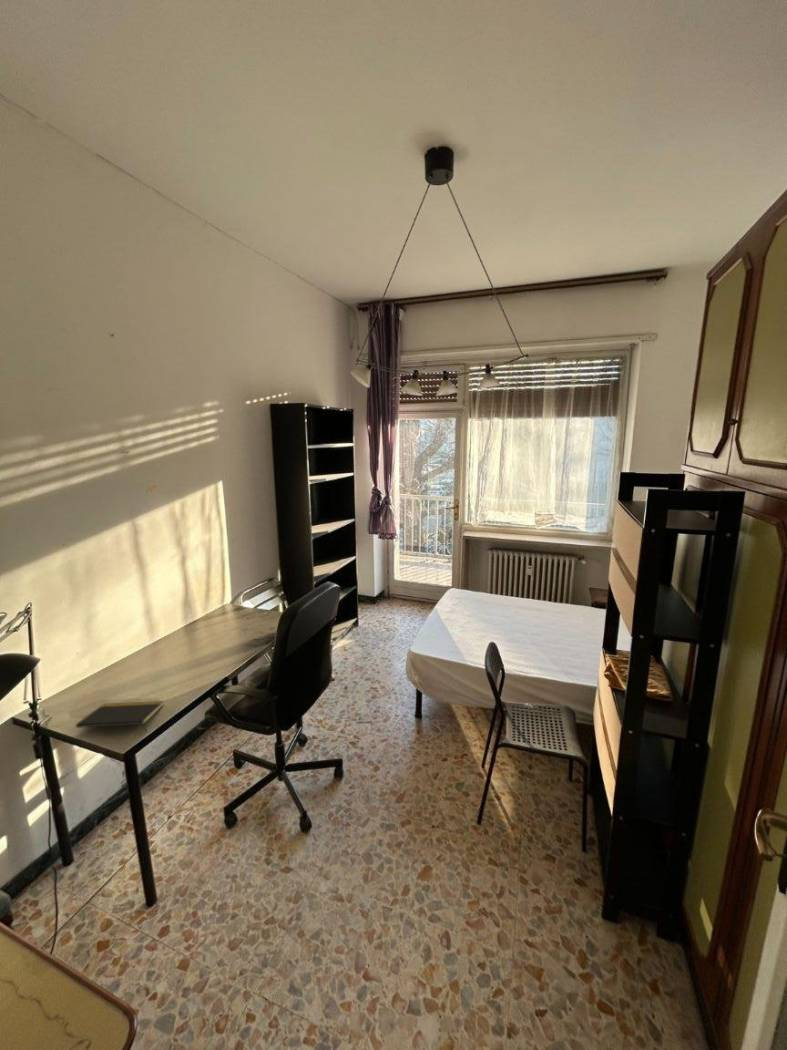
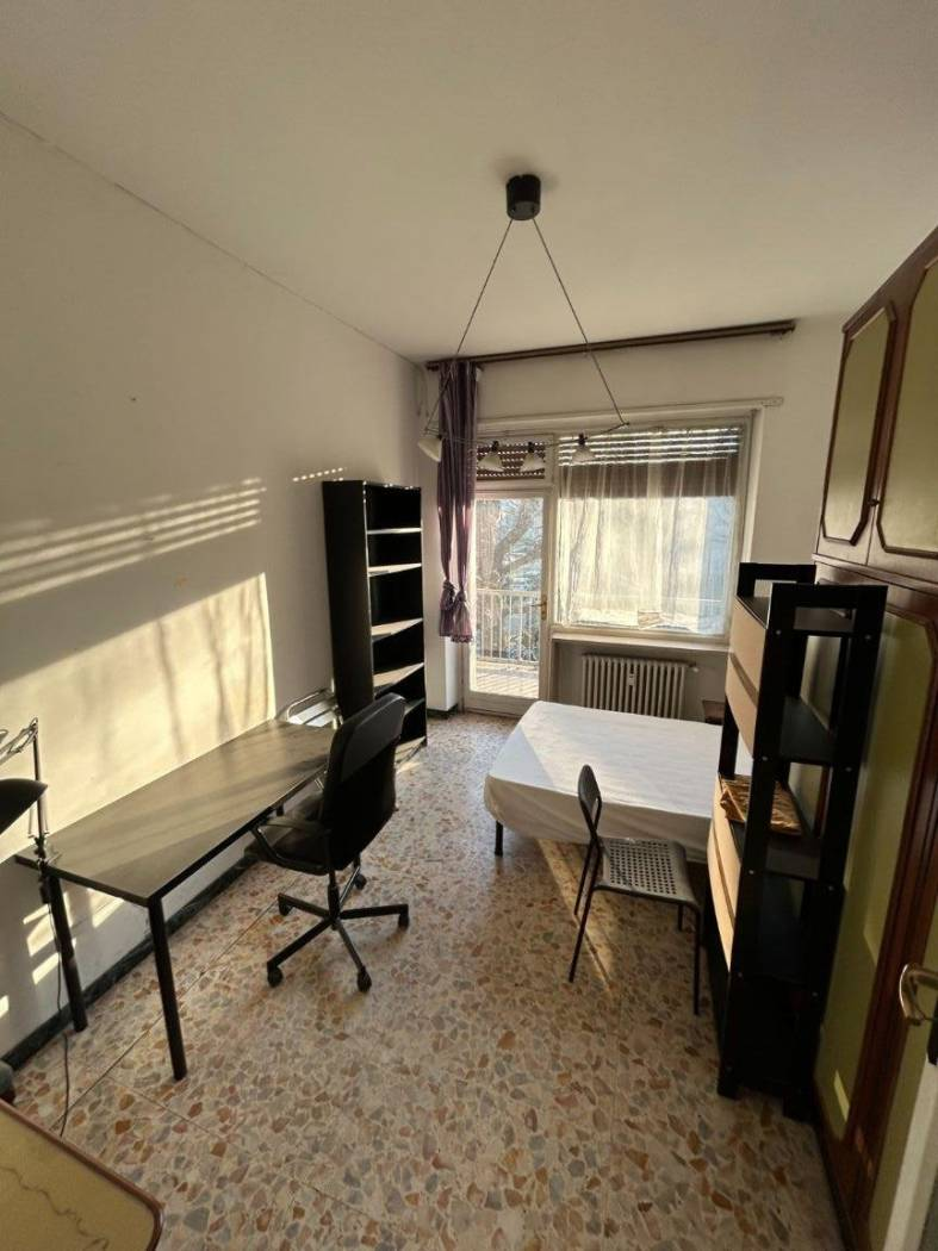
- notepad [75,700,165,732]
